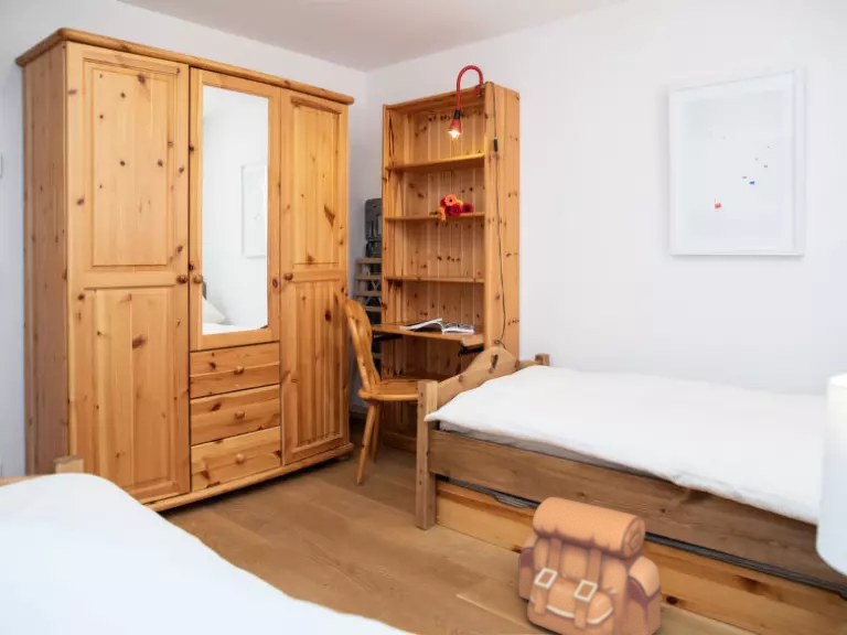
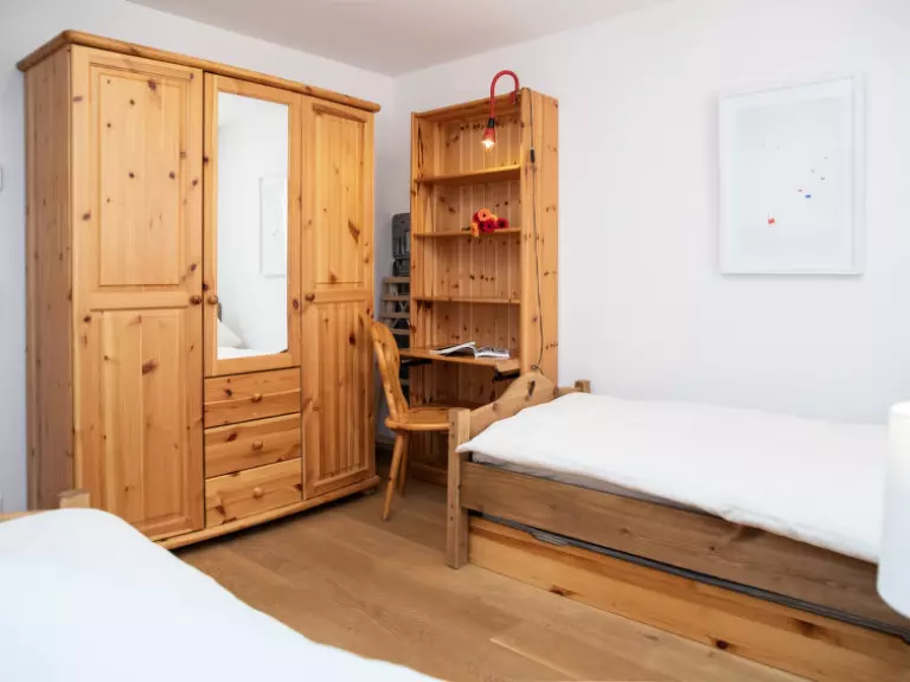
- backpack [517,496,662,635]
